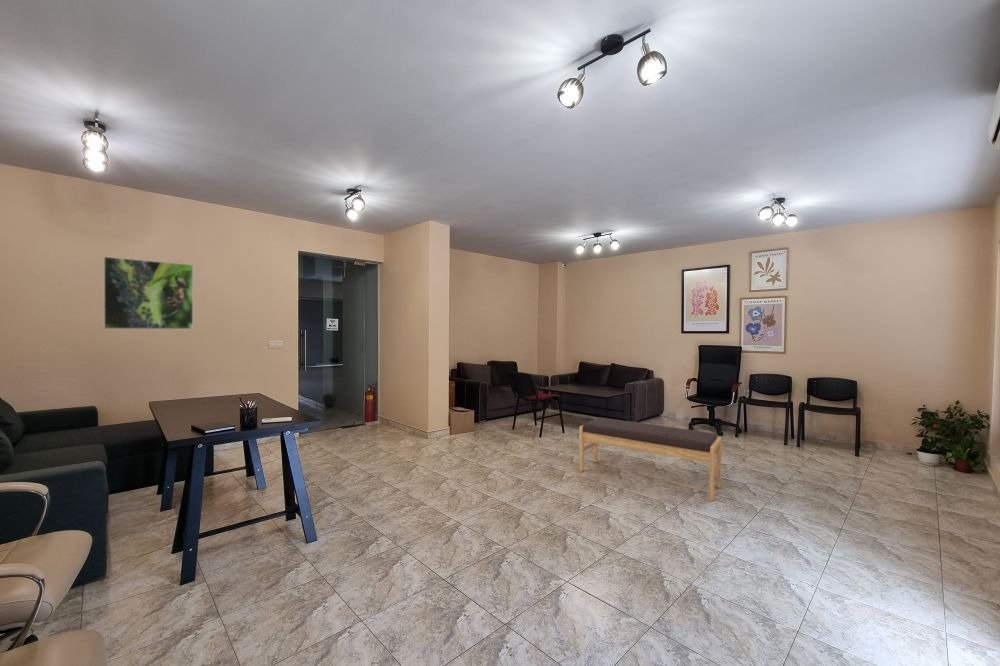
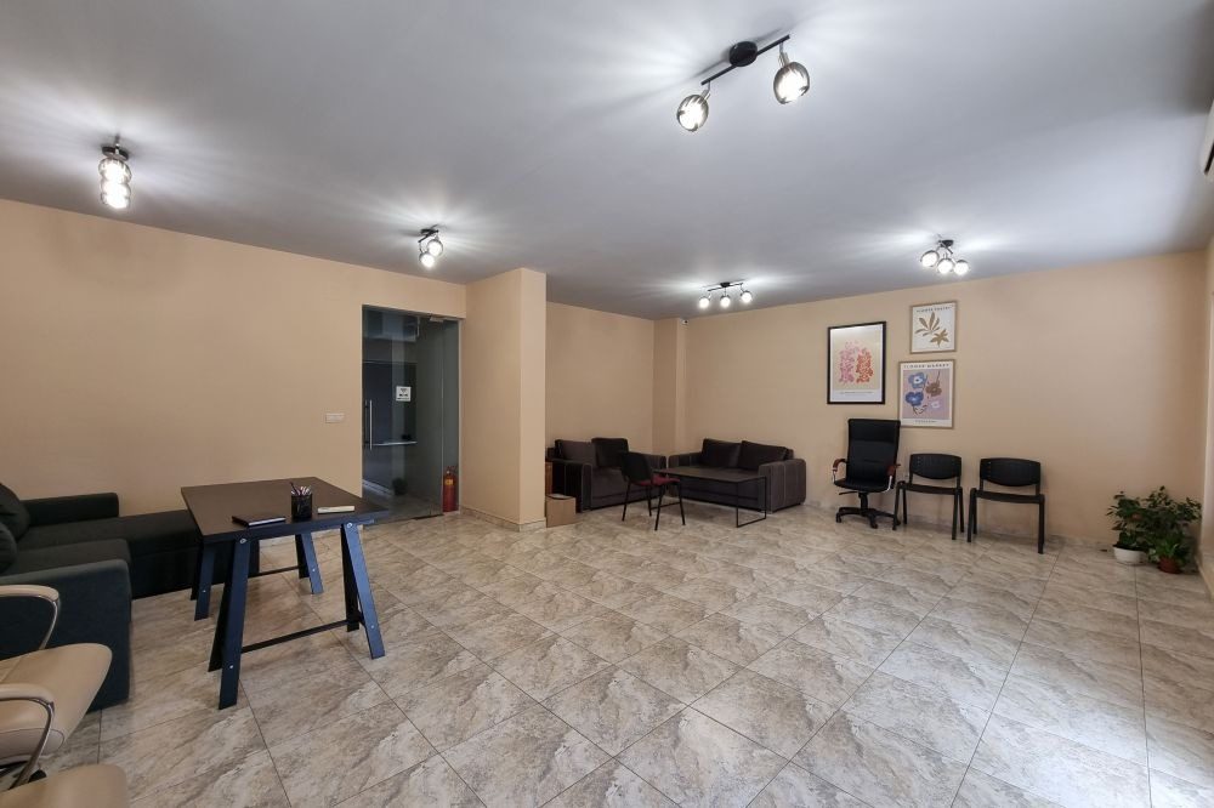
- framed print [103,256,194,330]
- bench [578,416,722,502]
